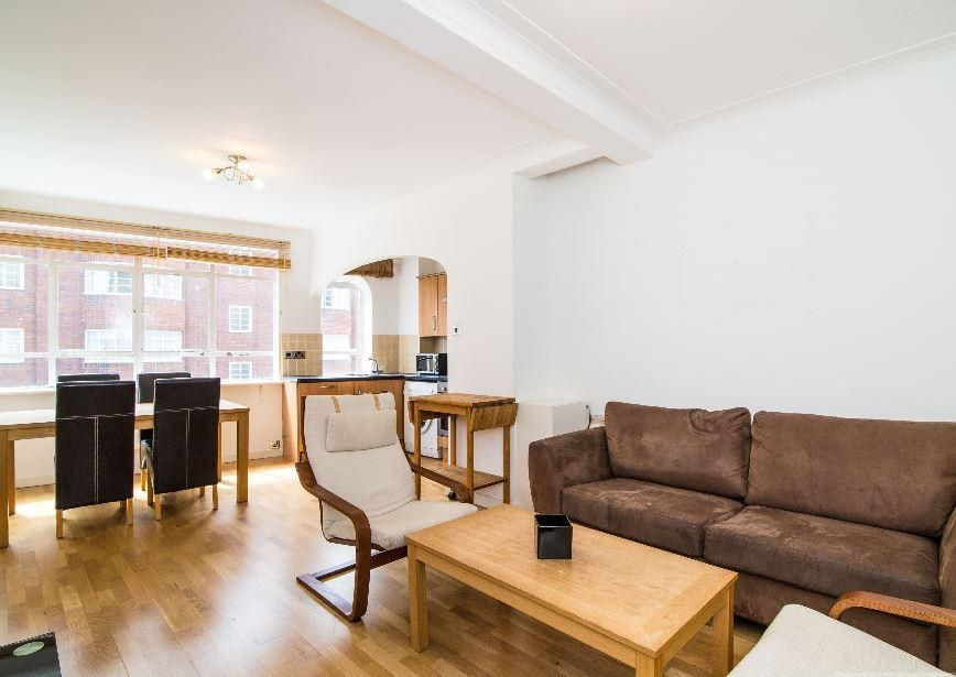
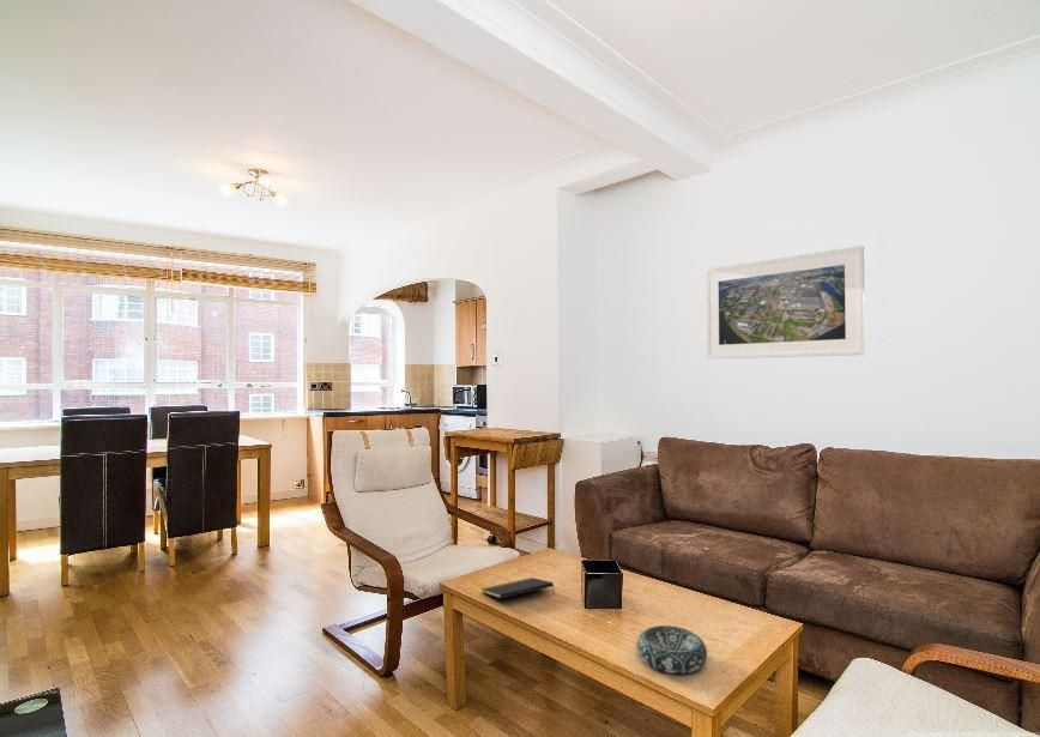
+ decorative bowl [636,624,708,675]
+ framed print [703,244,866,361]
+ notepad [480,576,555,599]
